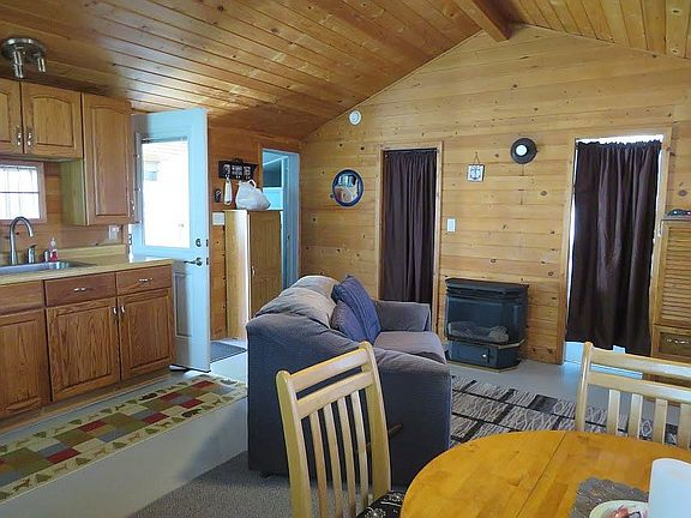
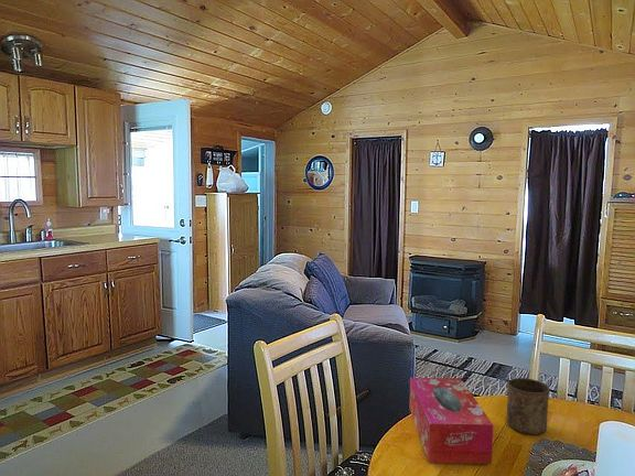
+ tissue box [408,377,494,465]
+ cup [506,377,551,435]
